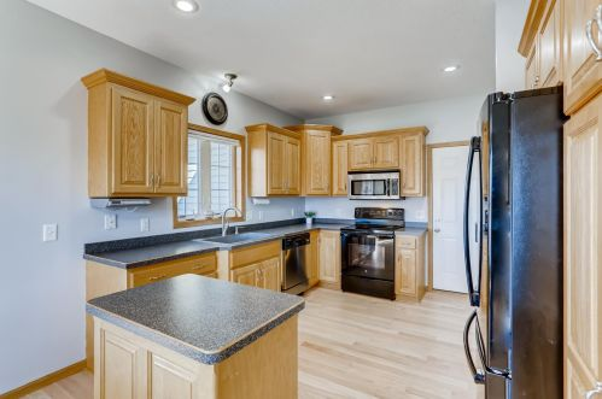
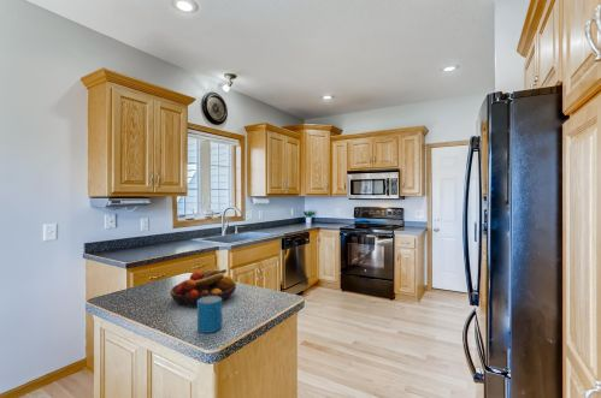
+ mug [196,296,223,334]
+ fruit bowl [169,265,237,309]
